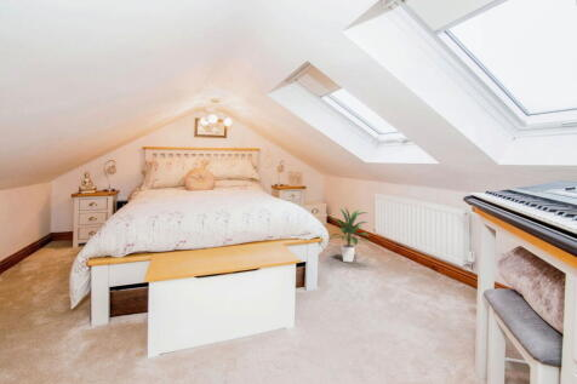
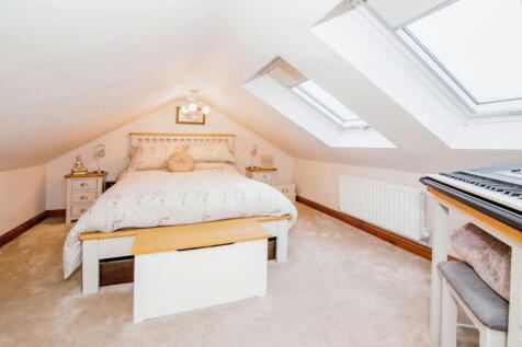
- indoor plant [327,205,370,263]
